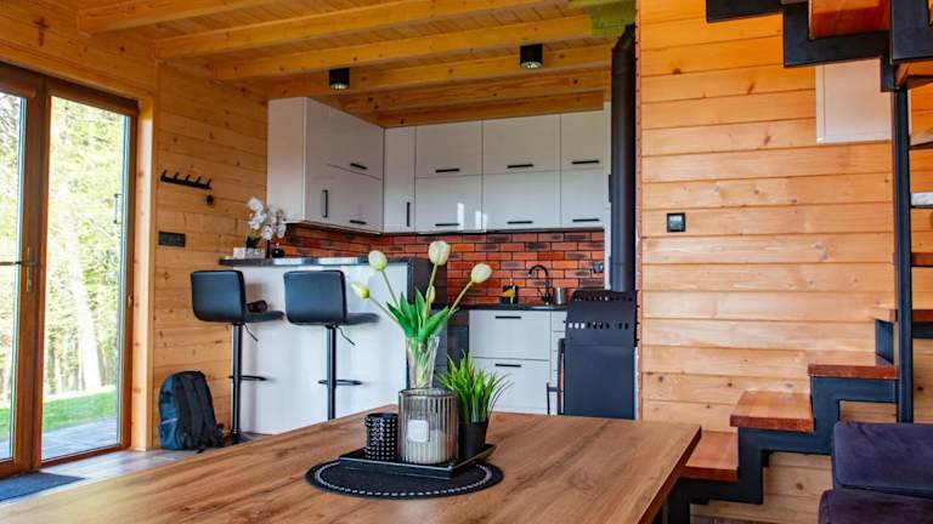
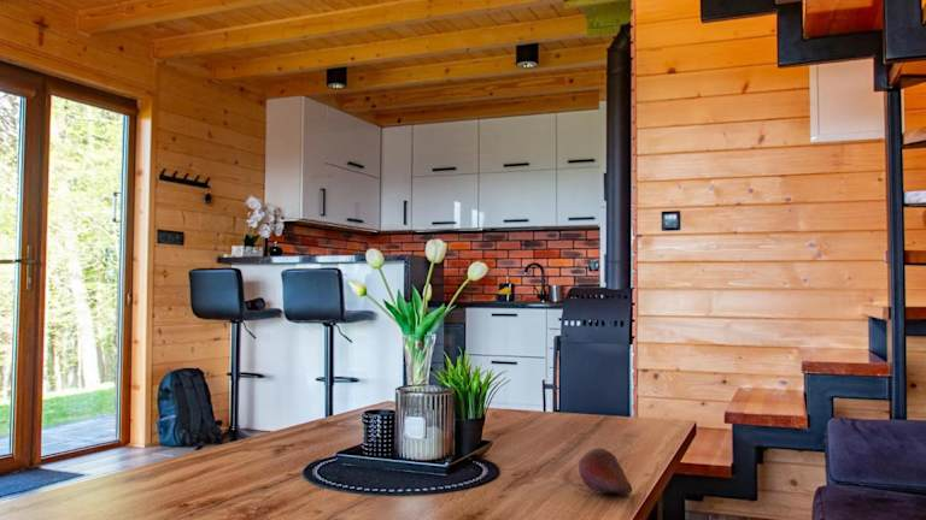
+ apple [576,447,633,496]
